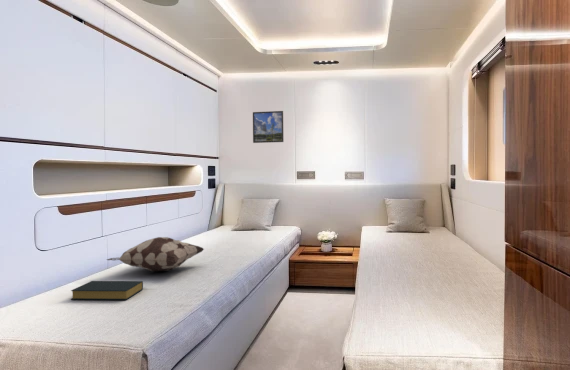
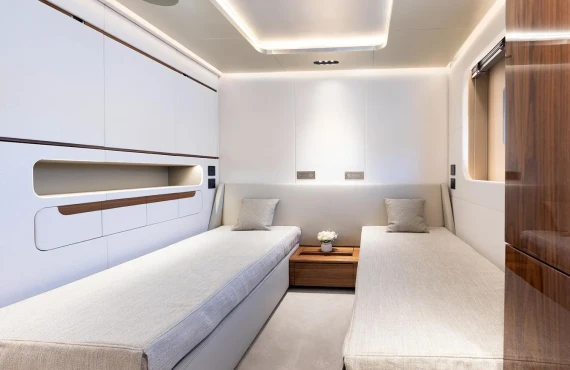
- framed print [252,110,285,144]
- hardback book [70,280,144,301]
- decorative pillow [106,236,205,272]
